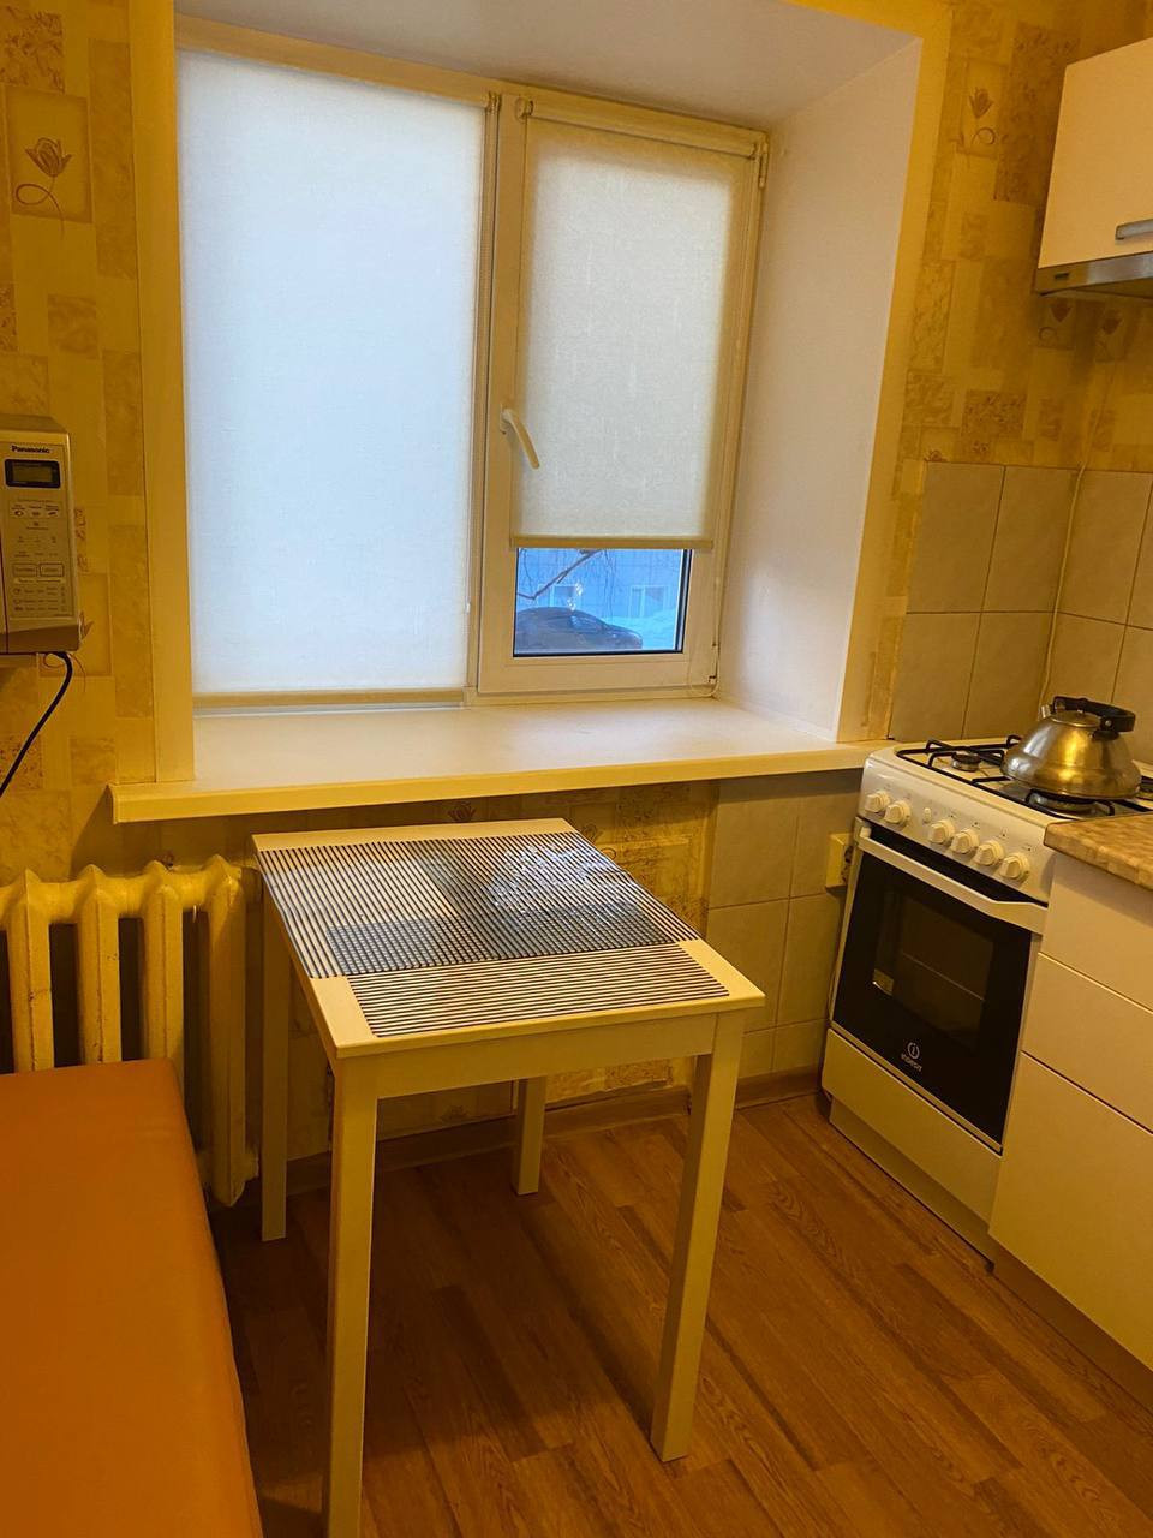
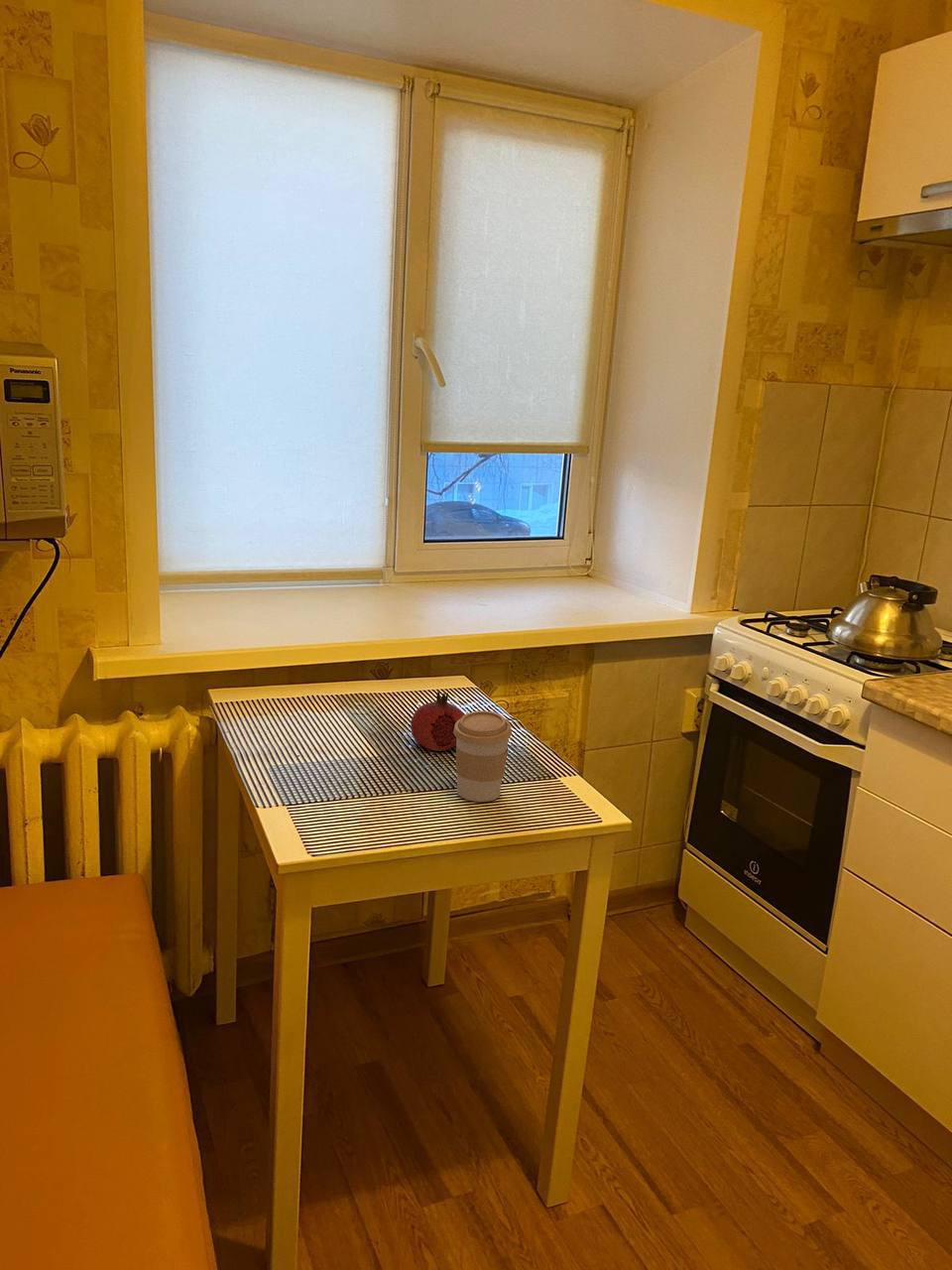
+ fruit [410,690,465,752]
+ coffee cup [453,710,513,803]
